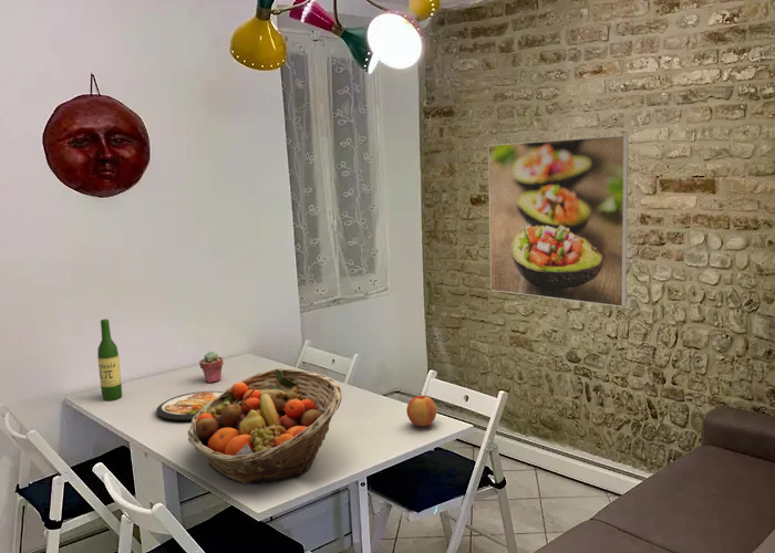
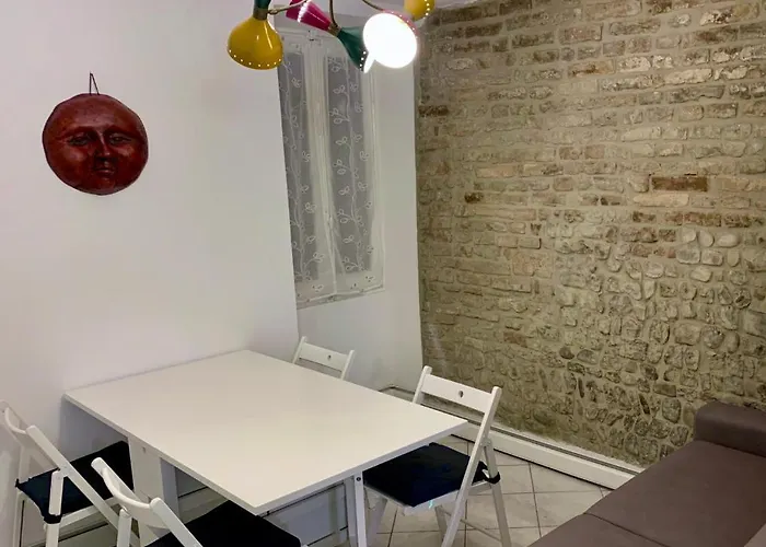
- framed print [487,134,629,307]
- wine bottle [96,319,123,401]
- potted succulent [198,351,225,384]
- dish [156,390,224,421]
- apple [405,395,437,428]
- fruit basket [187,367,343,484]
